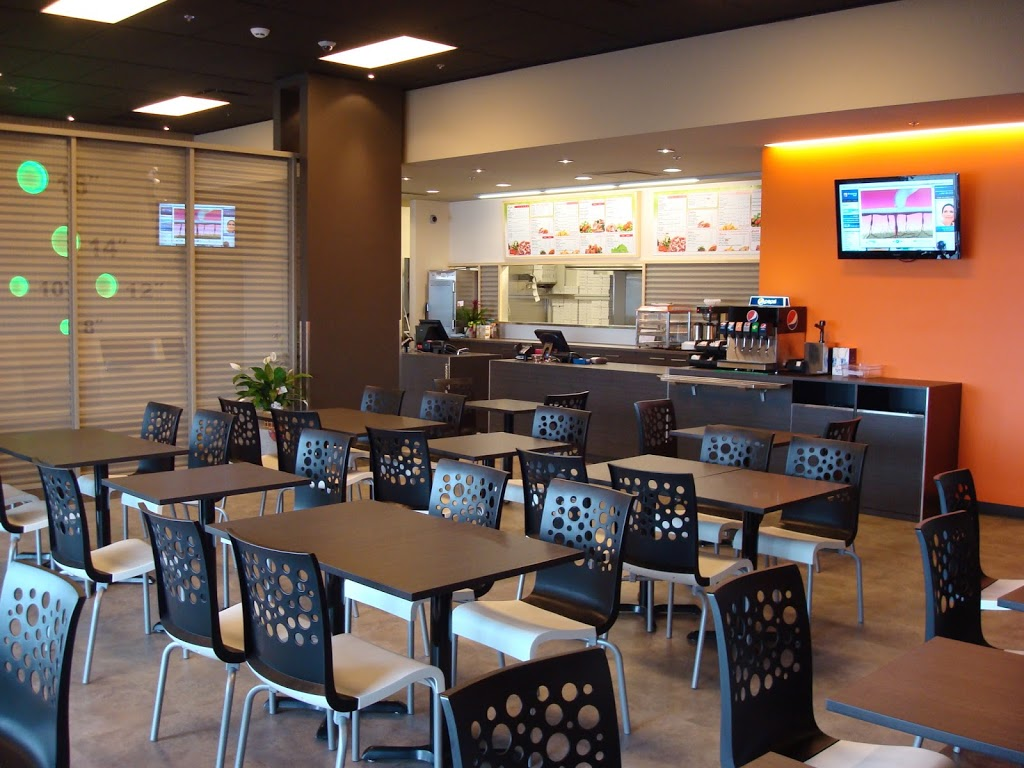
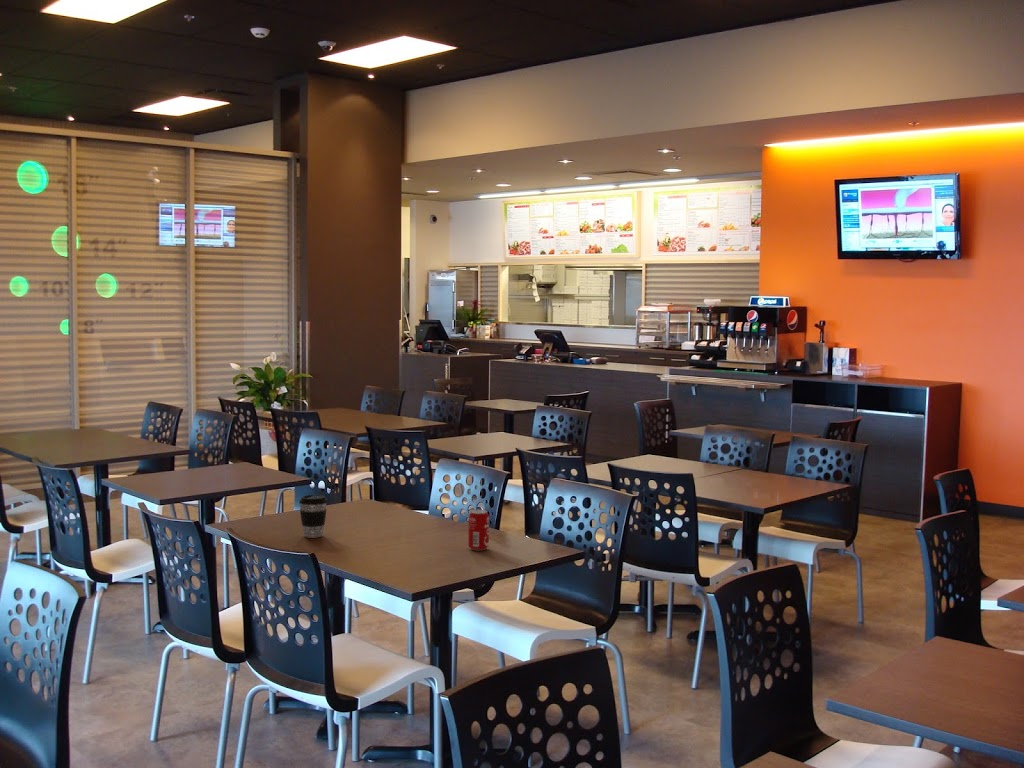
+ beverage can [467,509,490,551]
+ coffee cup [298,494,329,539]
